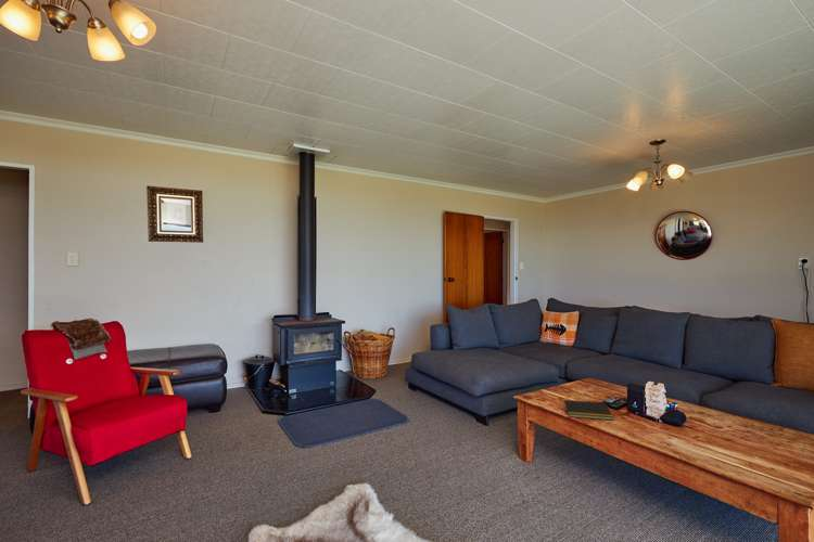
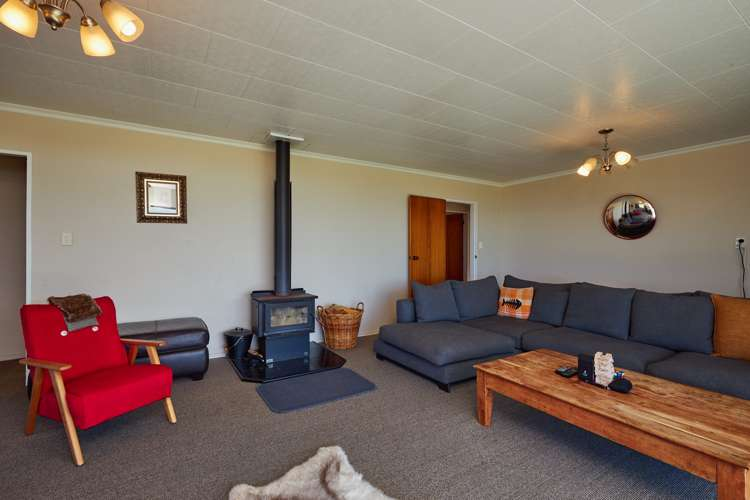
- notepad [562,399,614,421]
